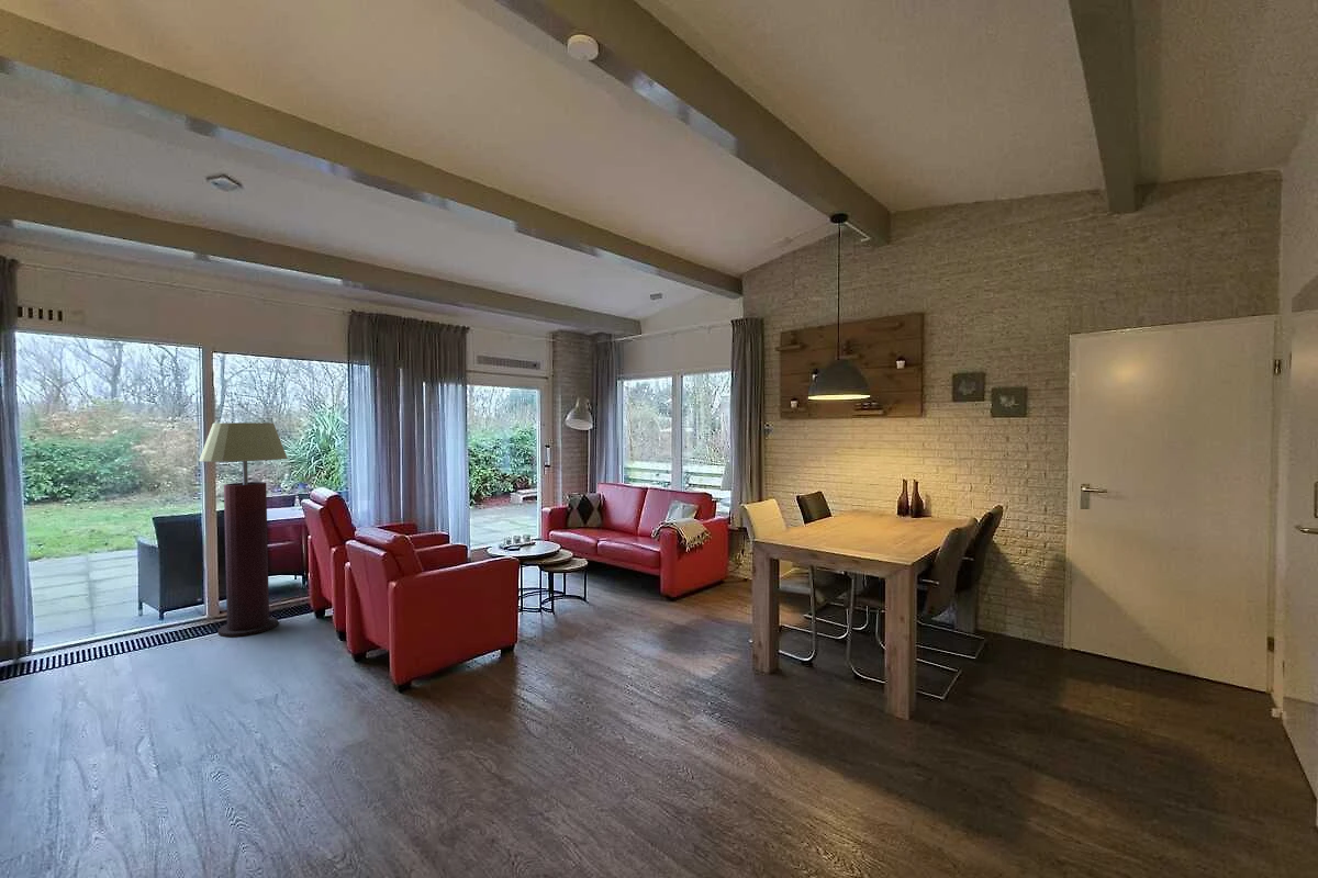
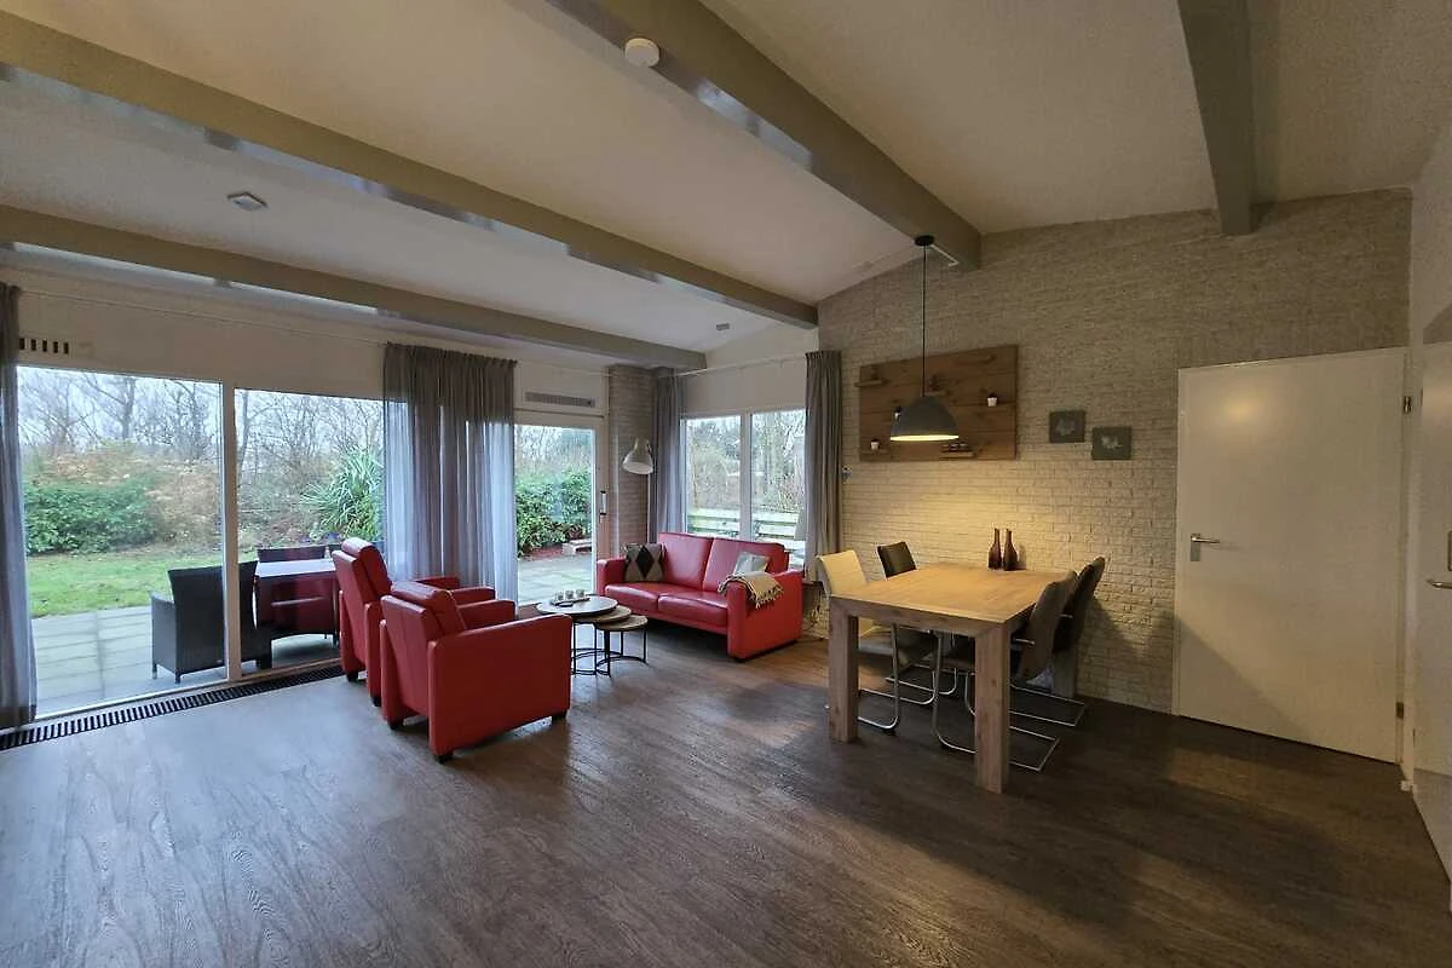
- floor lamp [198,421,289,638]
